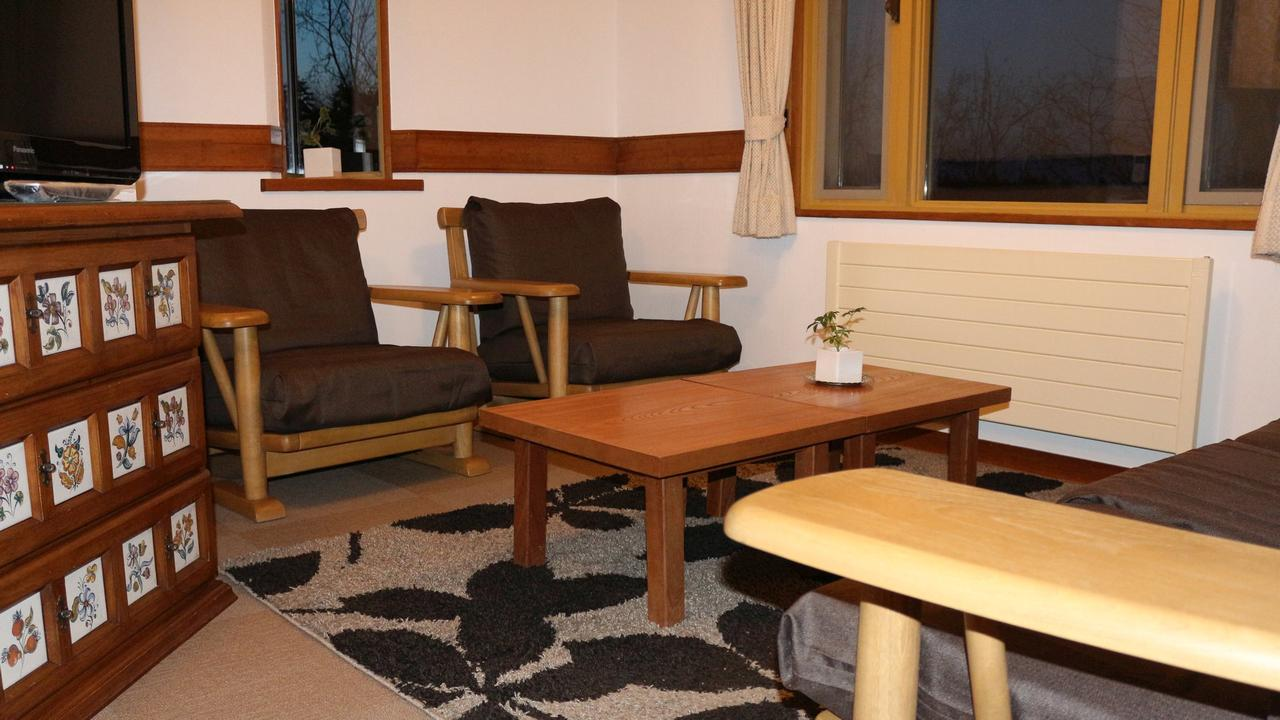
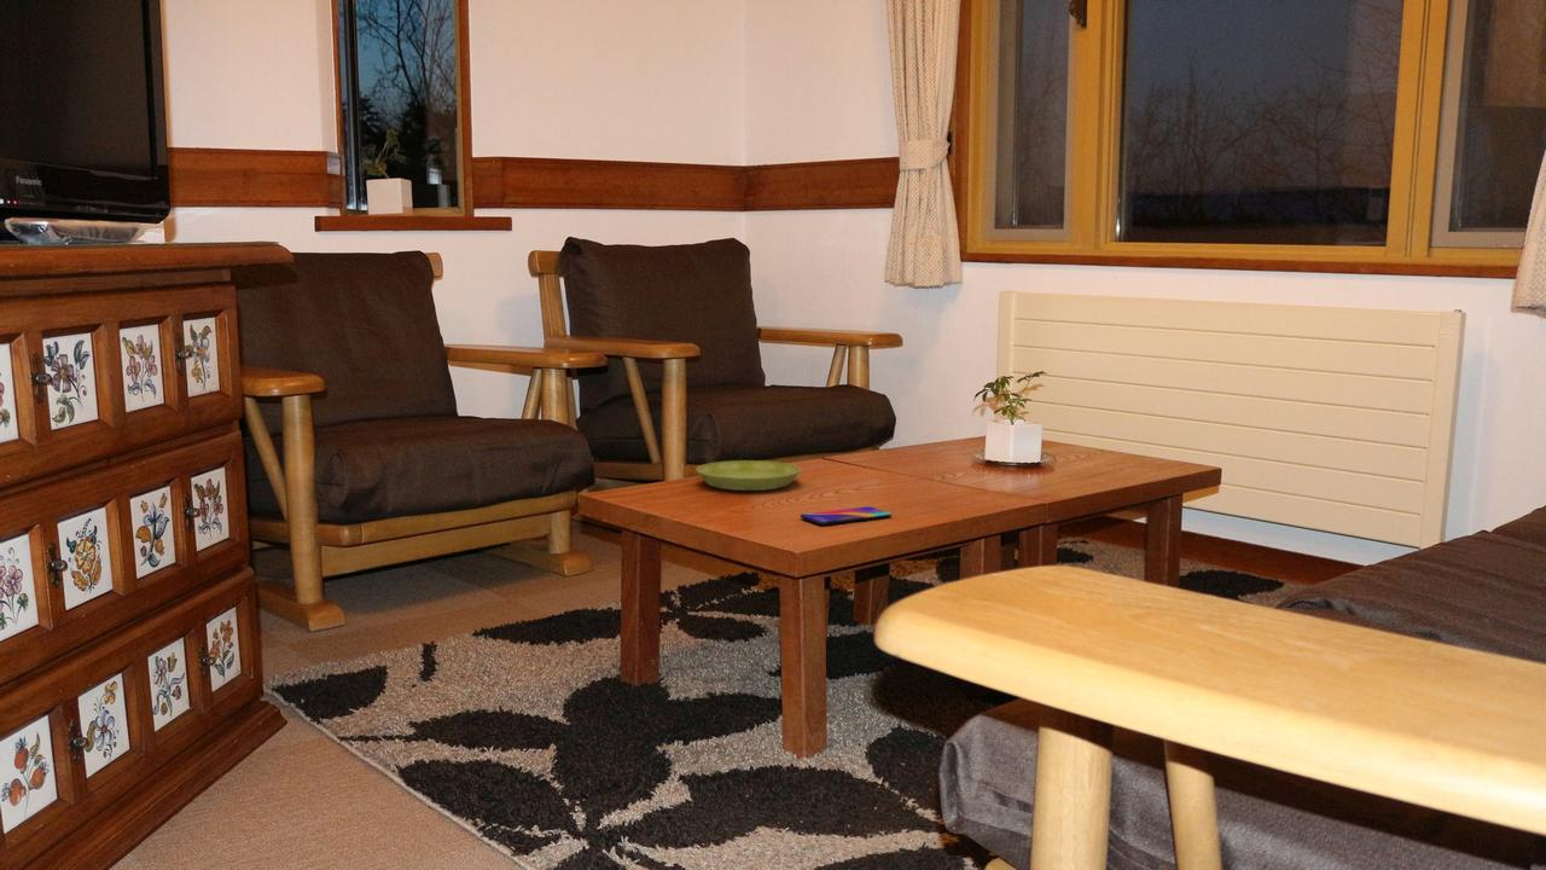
+ saucer [694,459,802,492]
+ smartphone [800,505,893,527]
